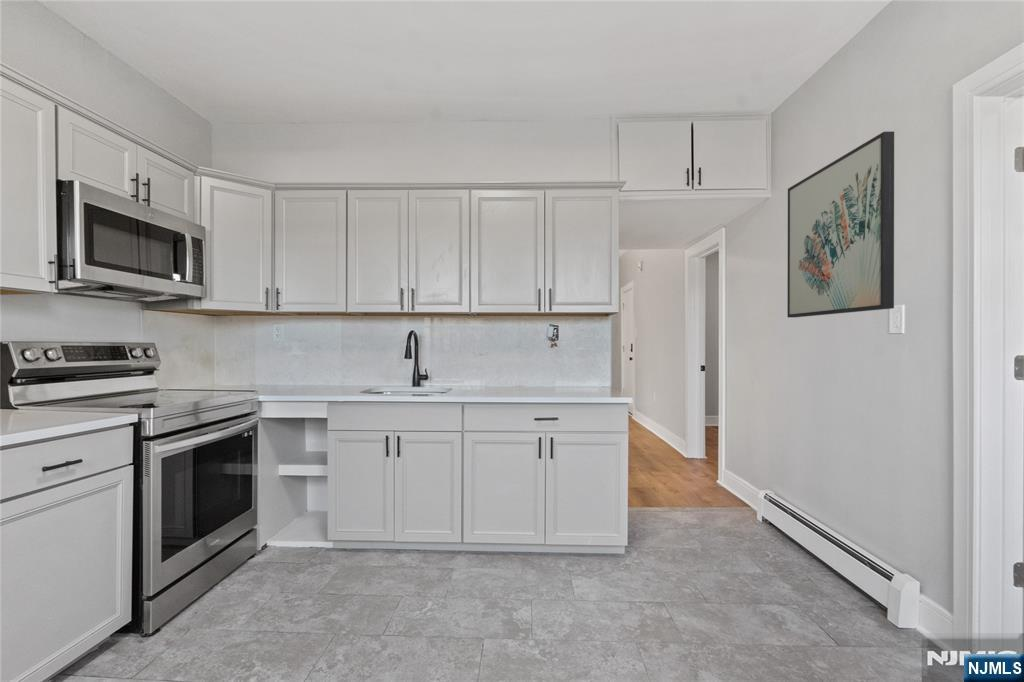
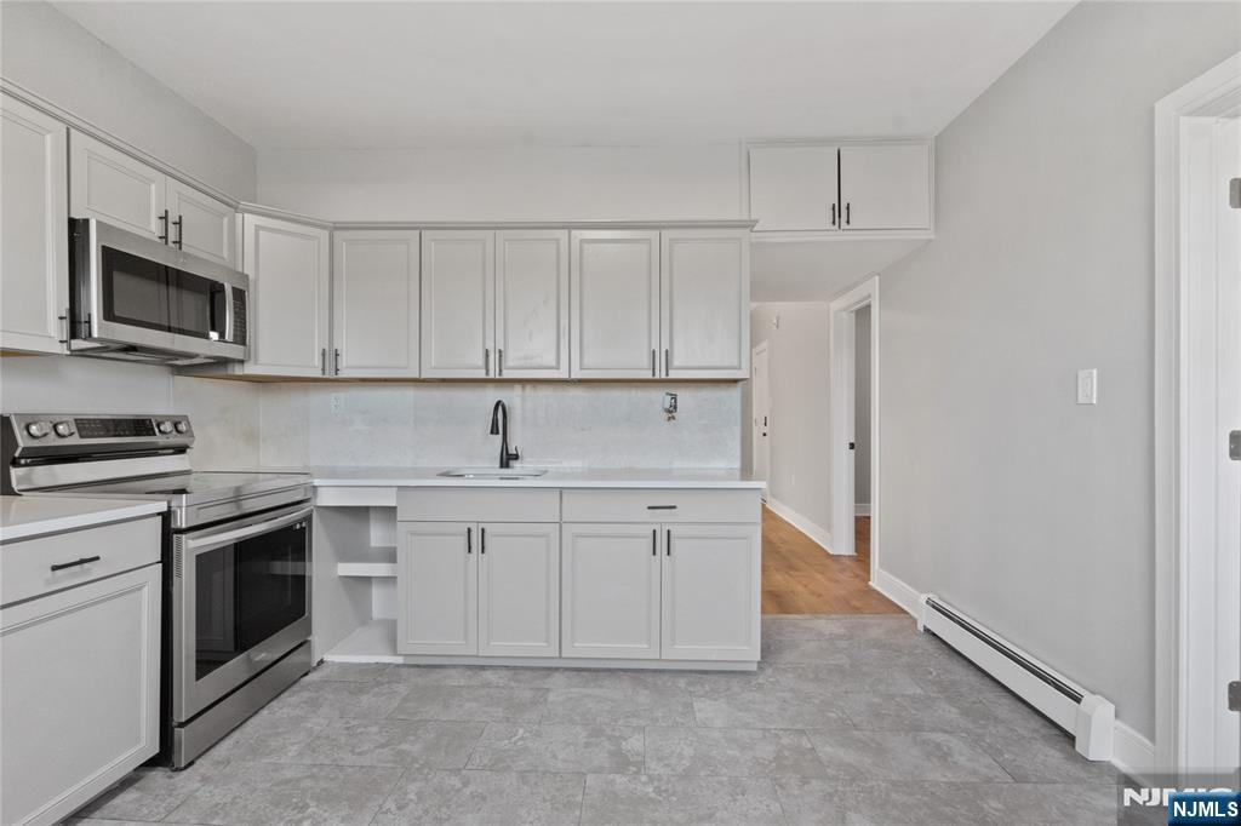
- wall art [786,130,895,318]
